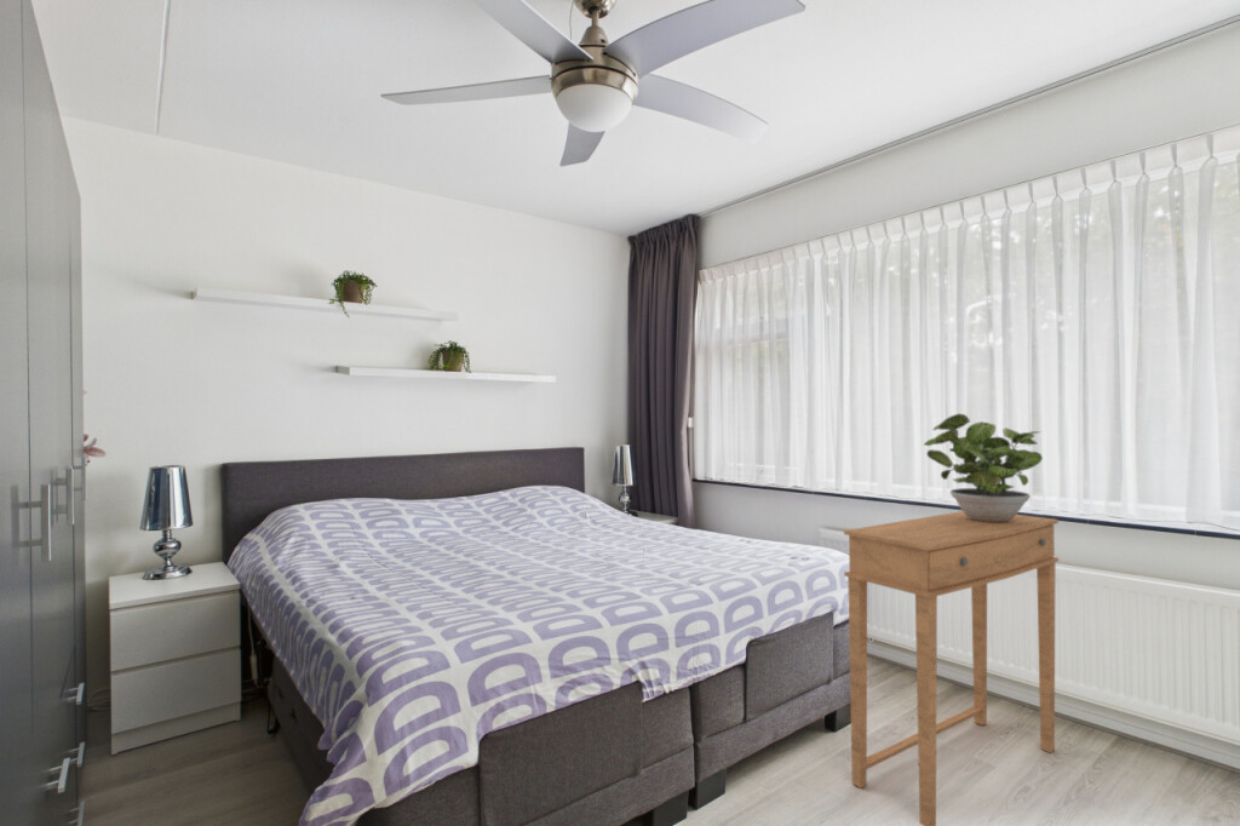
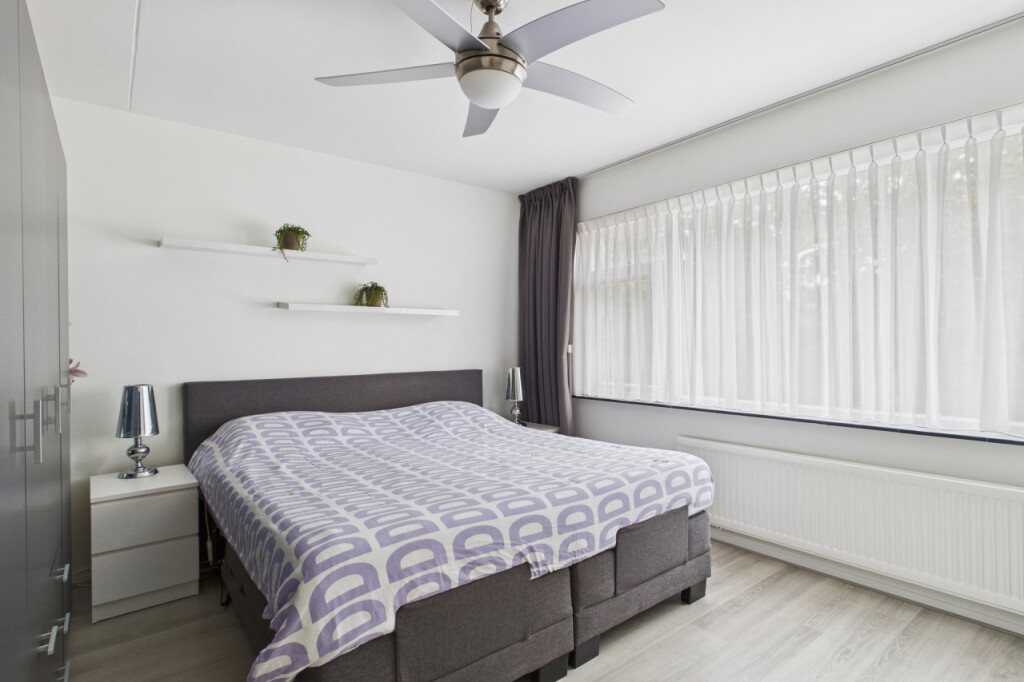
- potted plant [923,413,1044,522]
- side table [843,510,1060,826]
